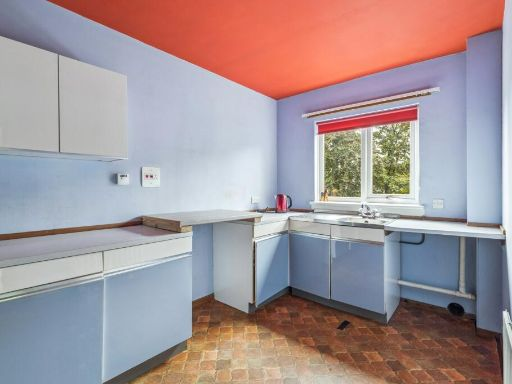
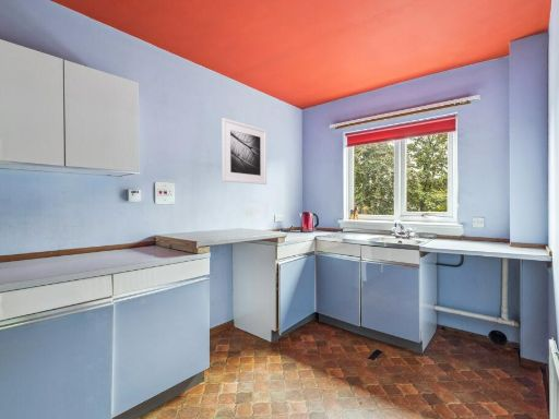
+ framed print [221,117,267,185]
